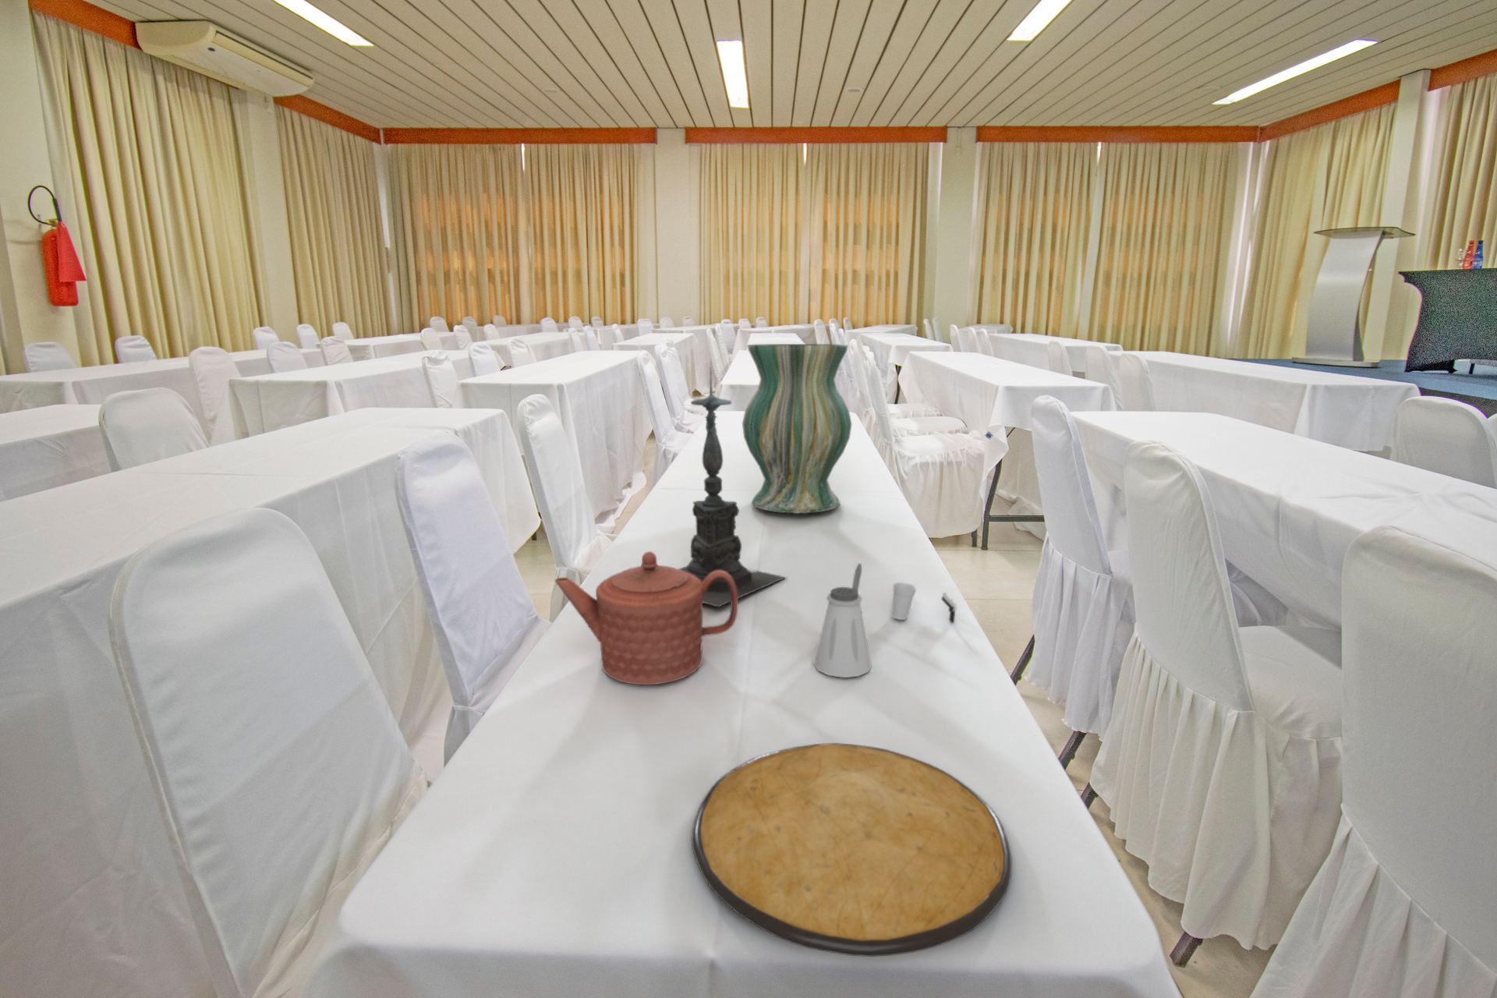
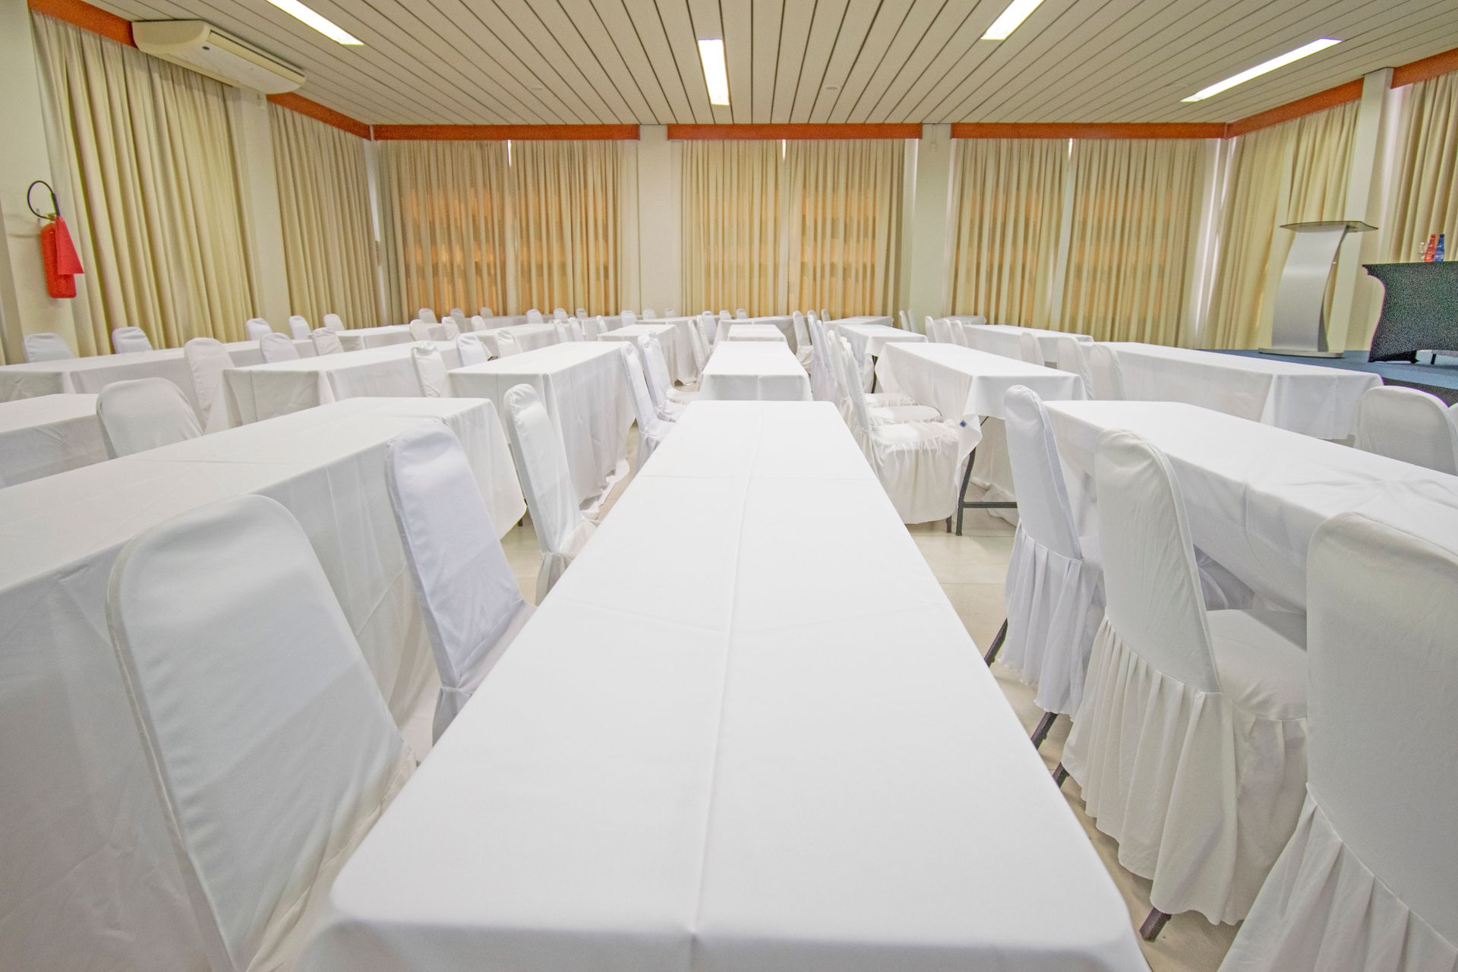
- cup [851,562,958,625]
- plate [691,742,1012,958]
- teapot [554,550,740,685]
- candle holder [678,366,787,608]
- saltshaker [813,586,872,678]
- vase [742,343,852,515]
